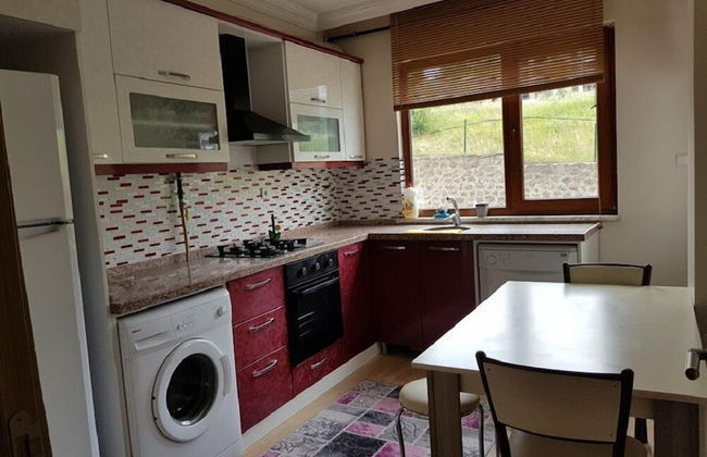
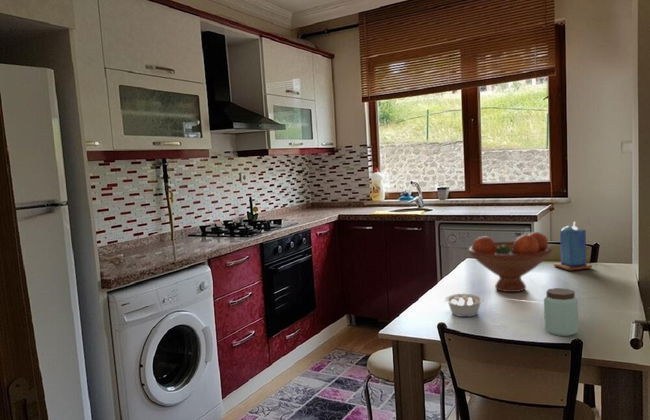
+ fruit bowl [467,231,553,293]
+ candle [553,221,593,272]
+ legume [443,292,484,318]
+ peanut butter [543,287,579,337]
